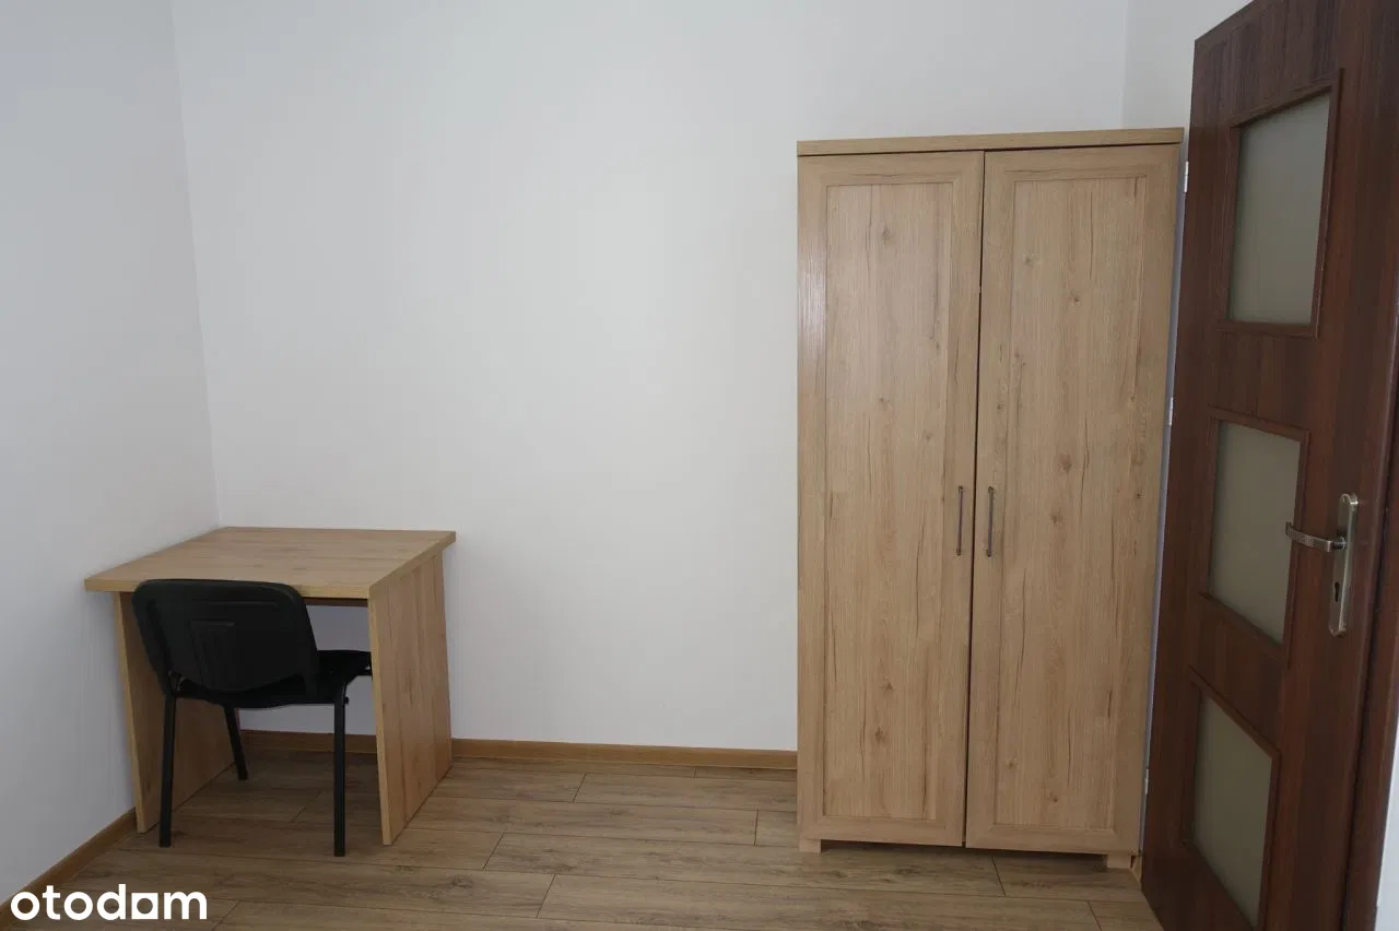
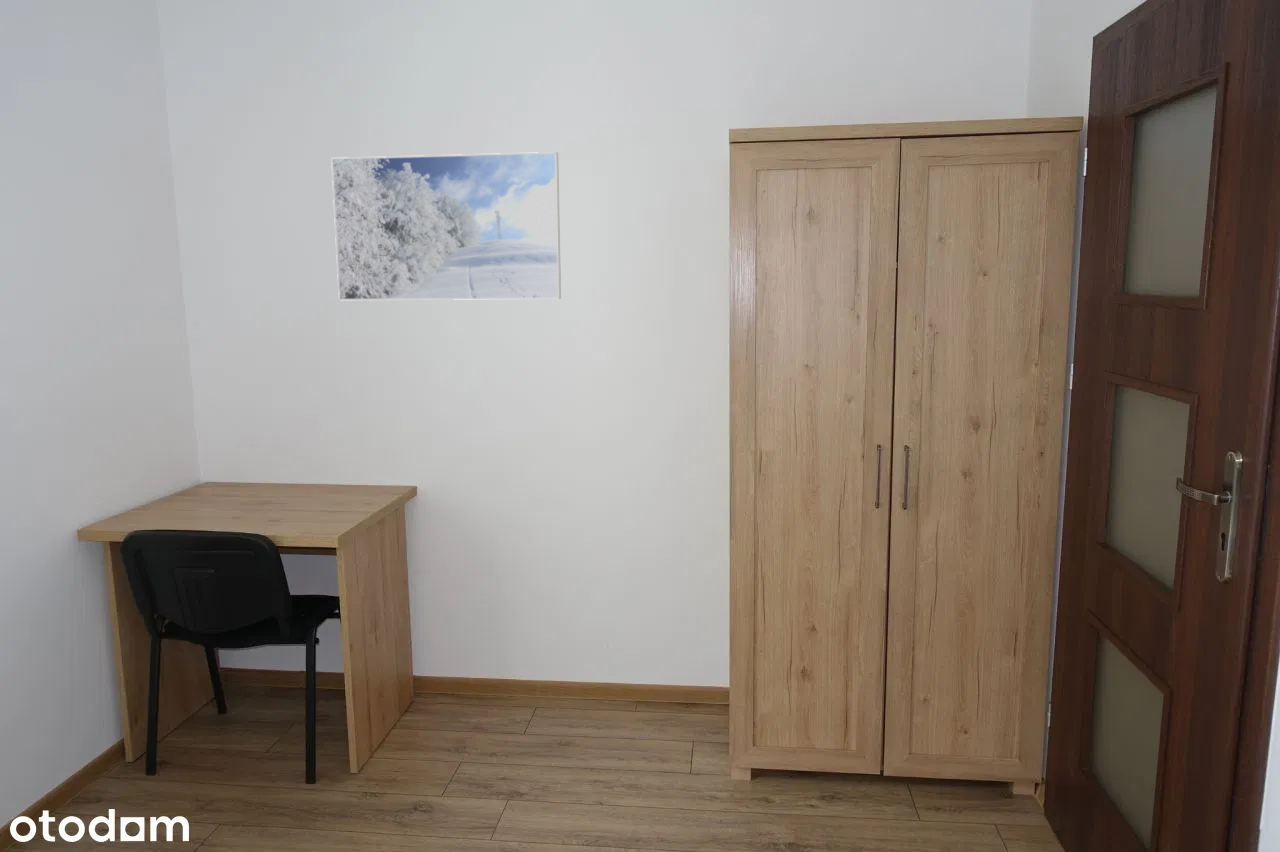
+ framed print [330,151,562,301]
